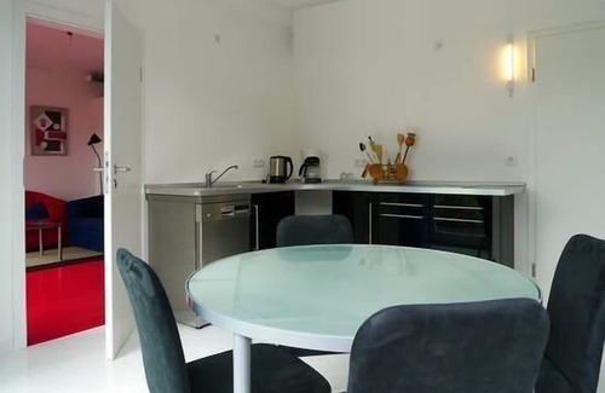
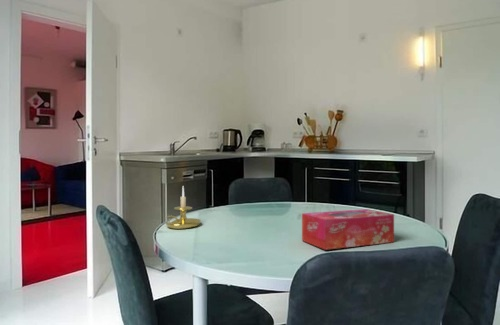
+ tissue box [301,208,395,251]
+ candle holder [164,186,202,230]
